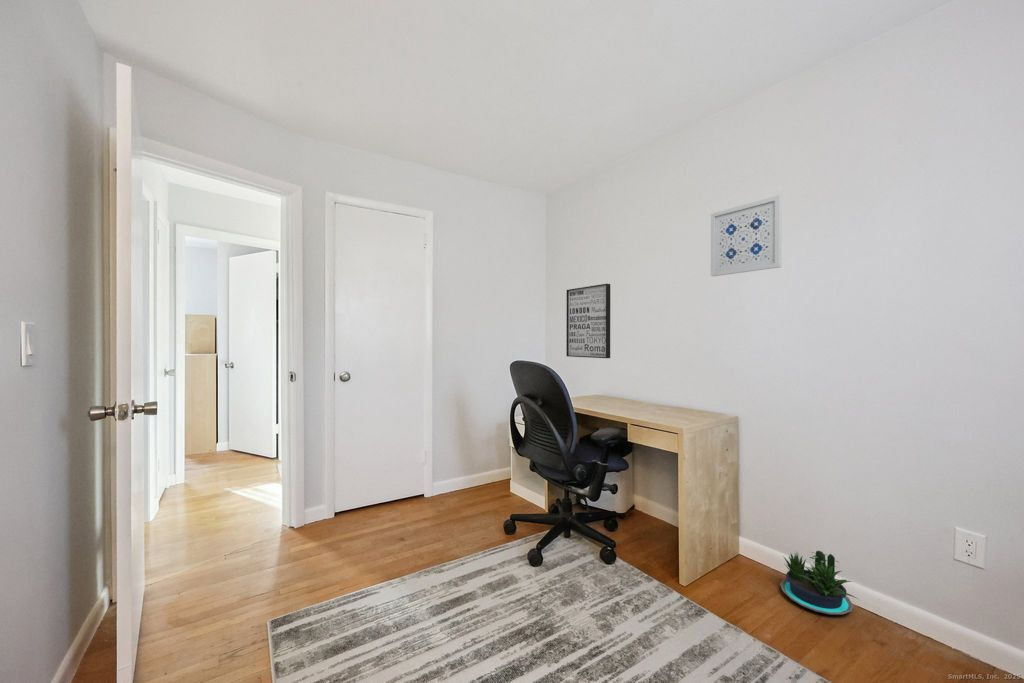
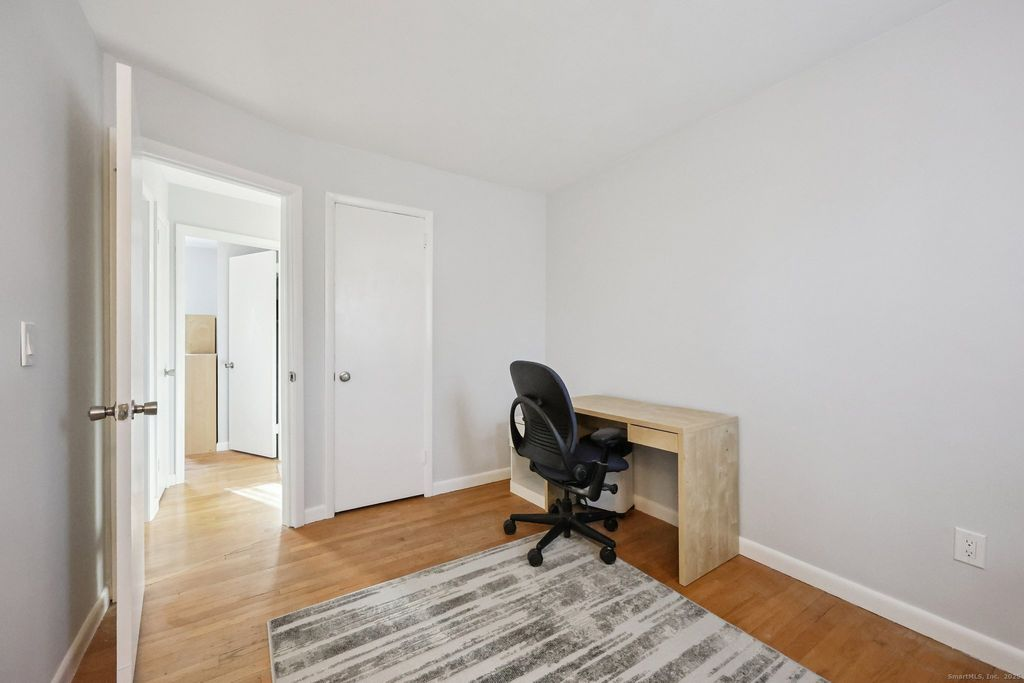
- wall art [710,194,783,277]
- potted plant [779,550,859,616]
- wall art [565,283,611,359]
